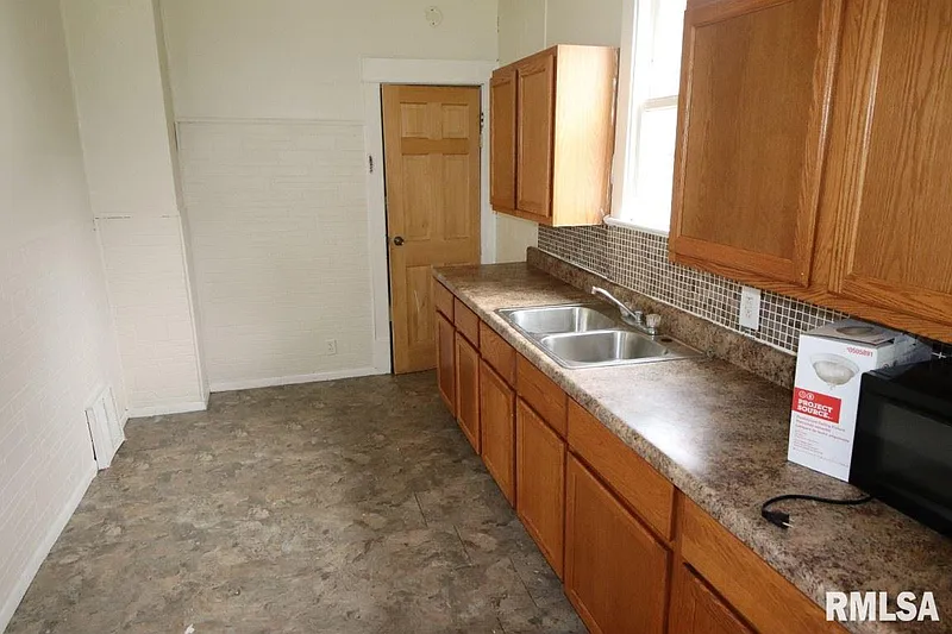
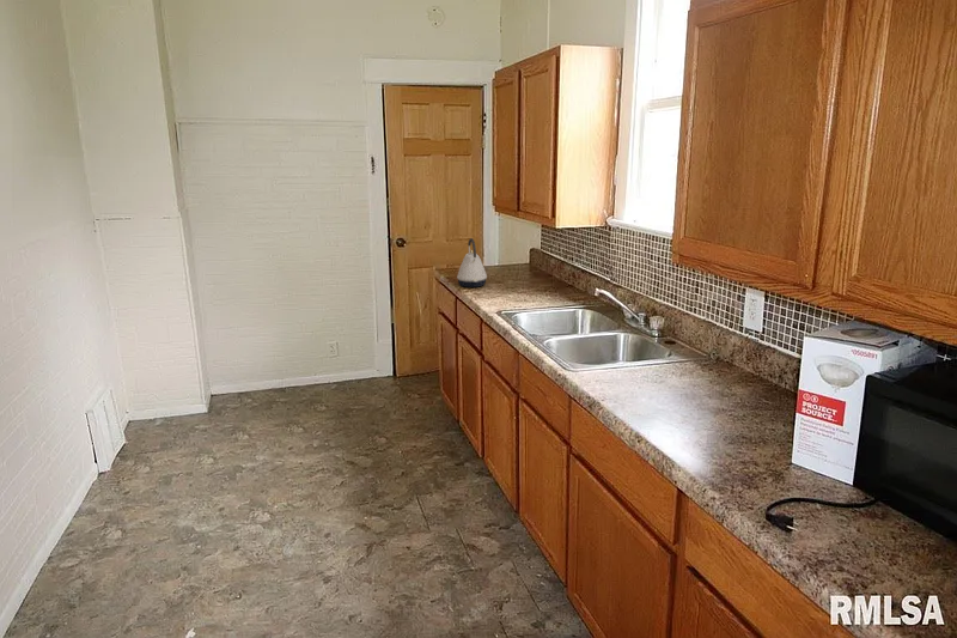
+ kettle [456,237,488,288]
